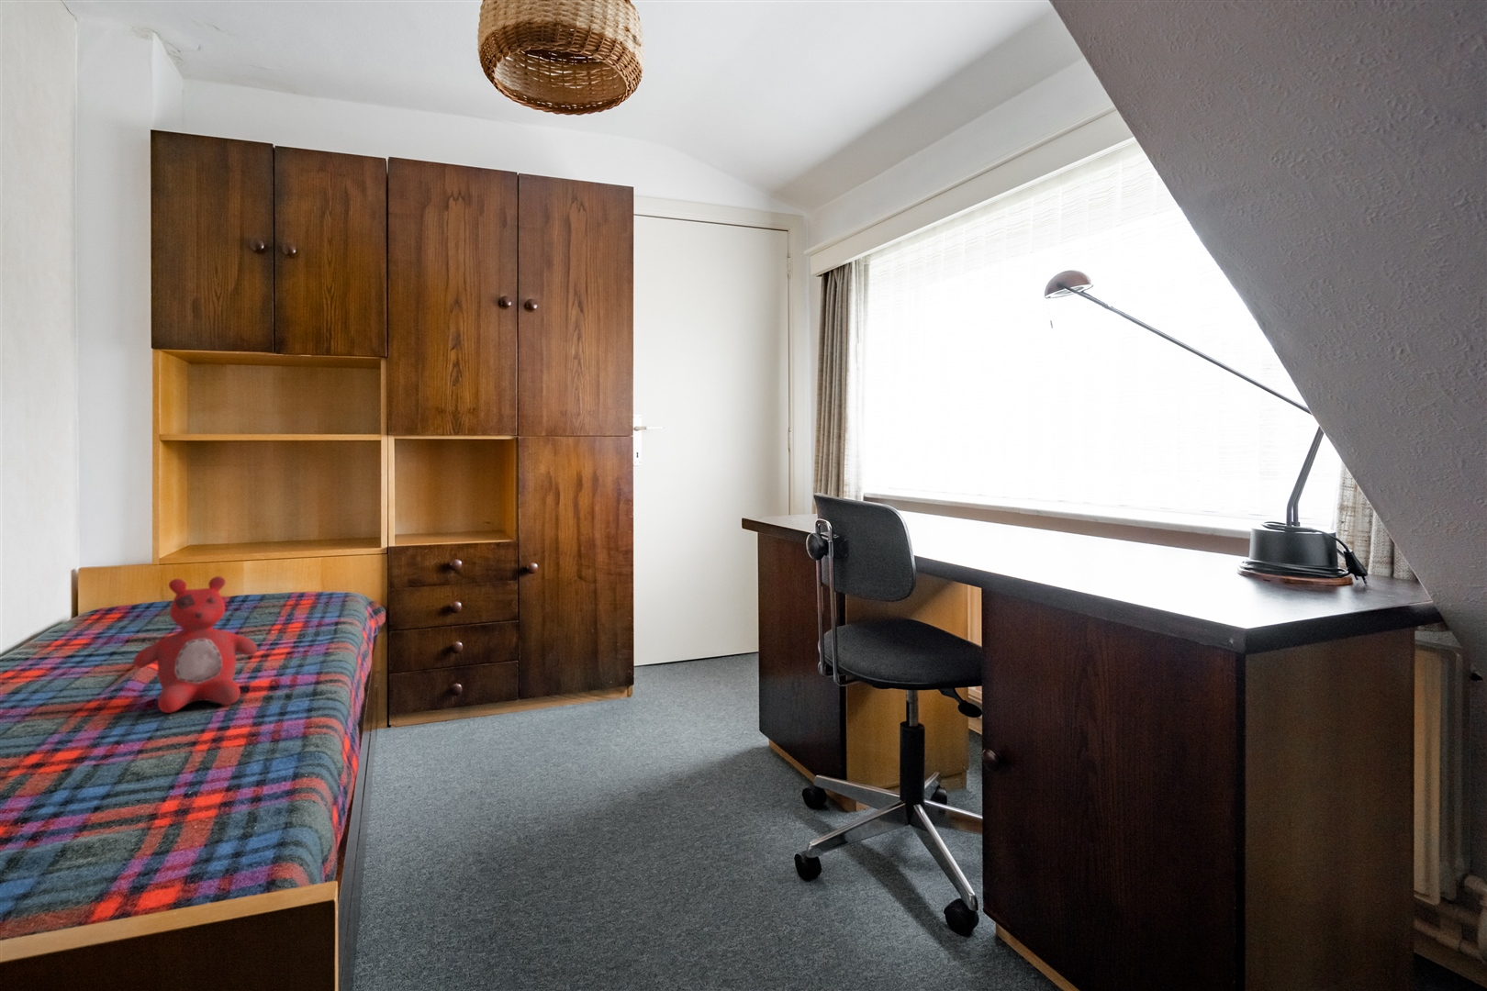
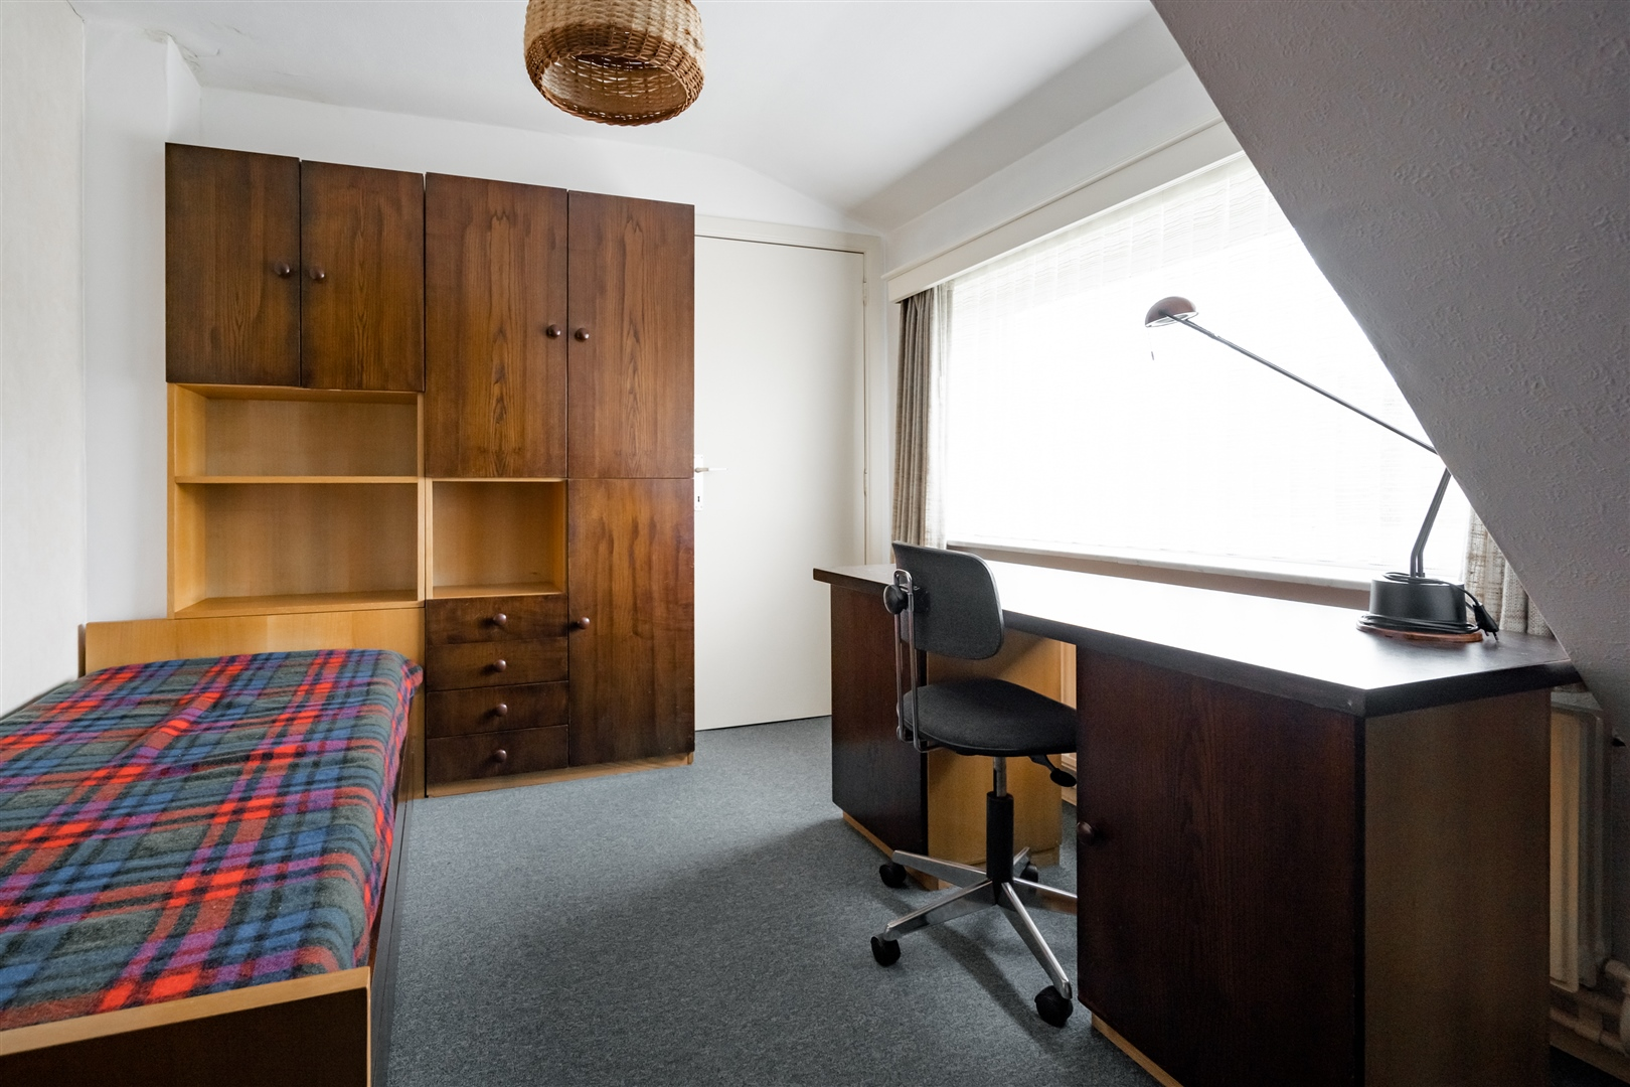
- stuffed bear [132,575,259,713]
